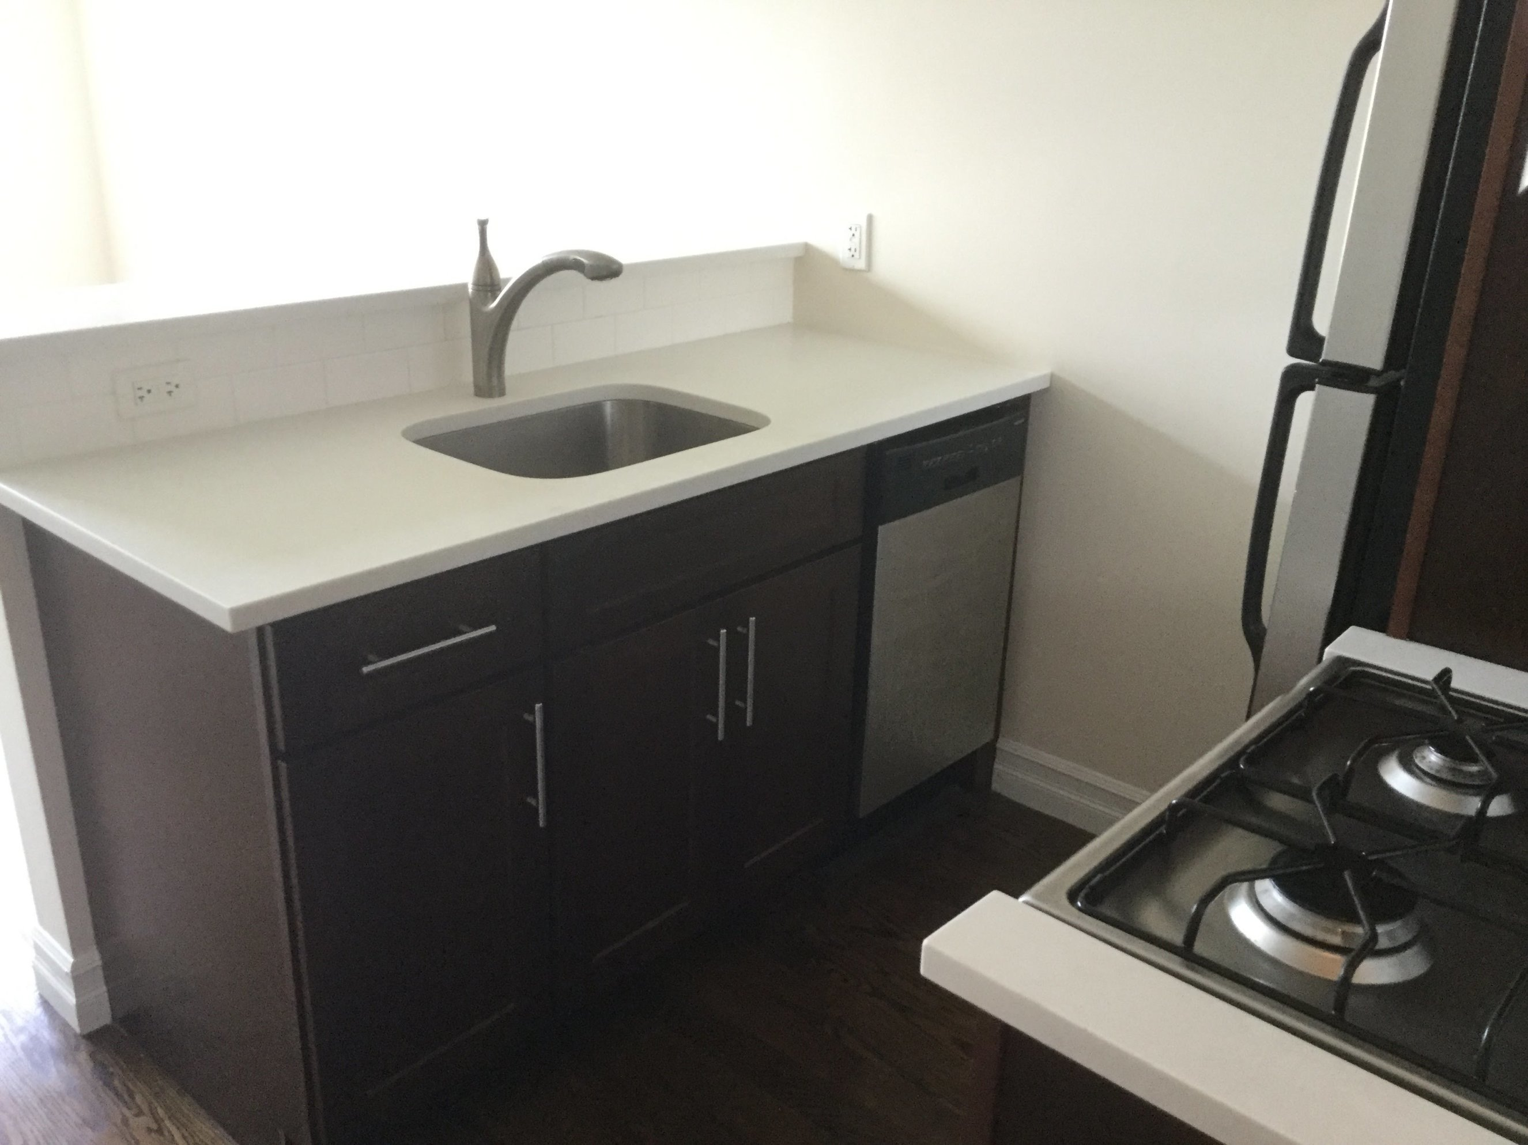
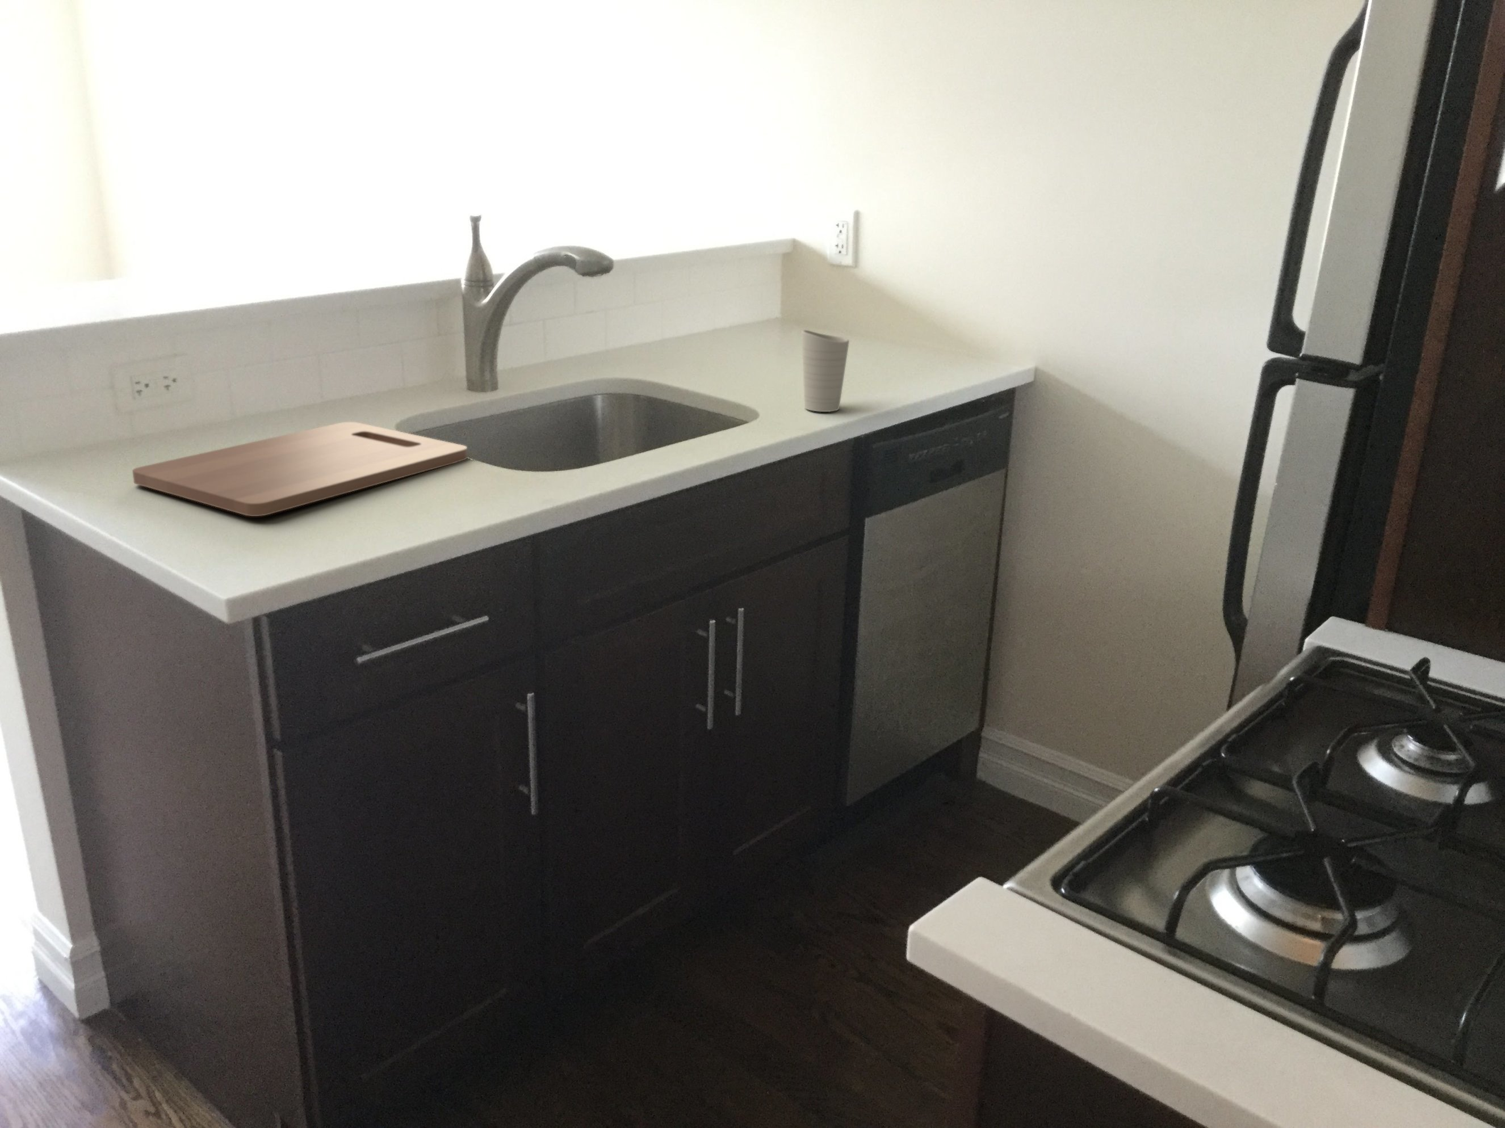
+ cutting board [132,421,468,517]
+ cup [801,329,850,412]
